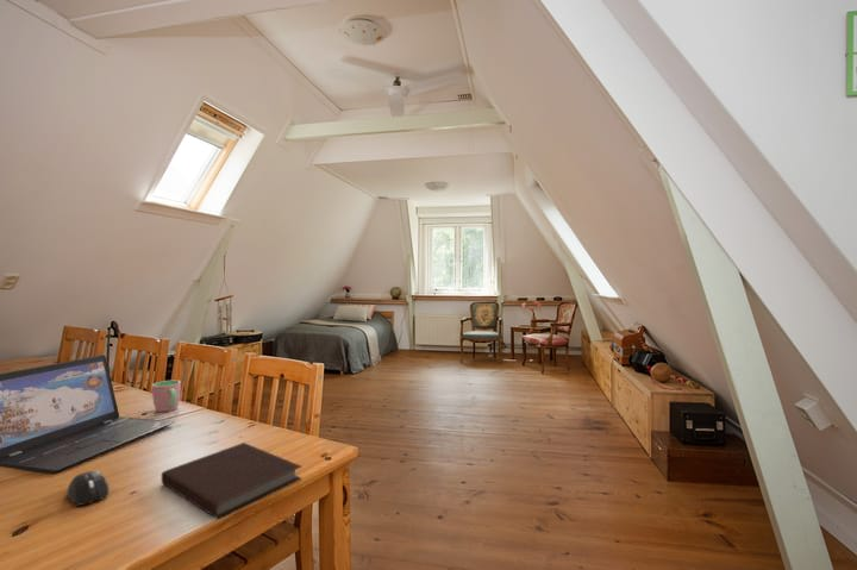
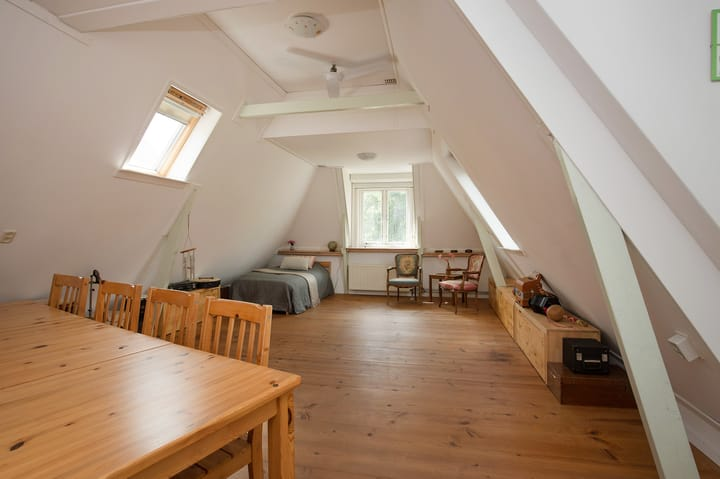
- notebook [161,441,302,520]
- mouse [65,470,111,506]
- laptop [0,353,176,475]
- cup [151,380,182,413]
